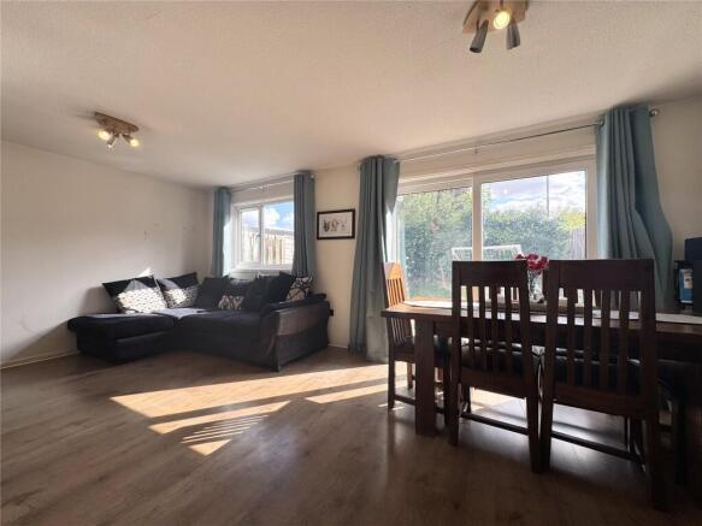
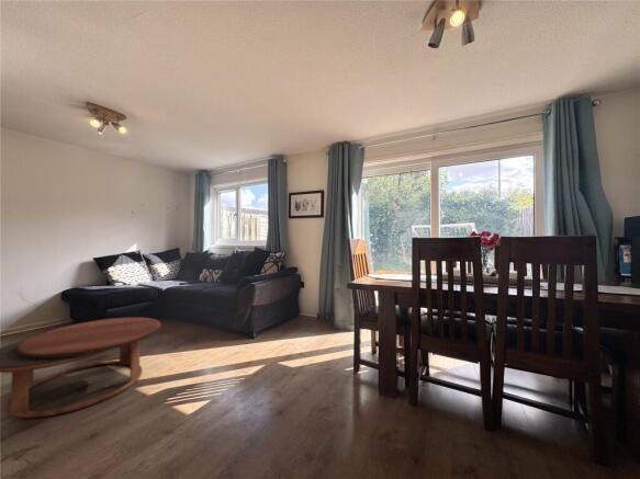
+ coffee table [0,317,162,419]
